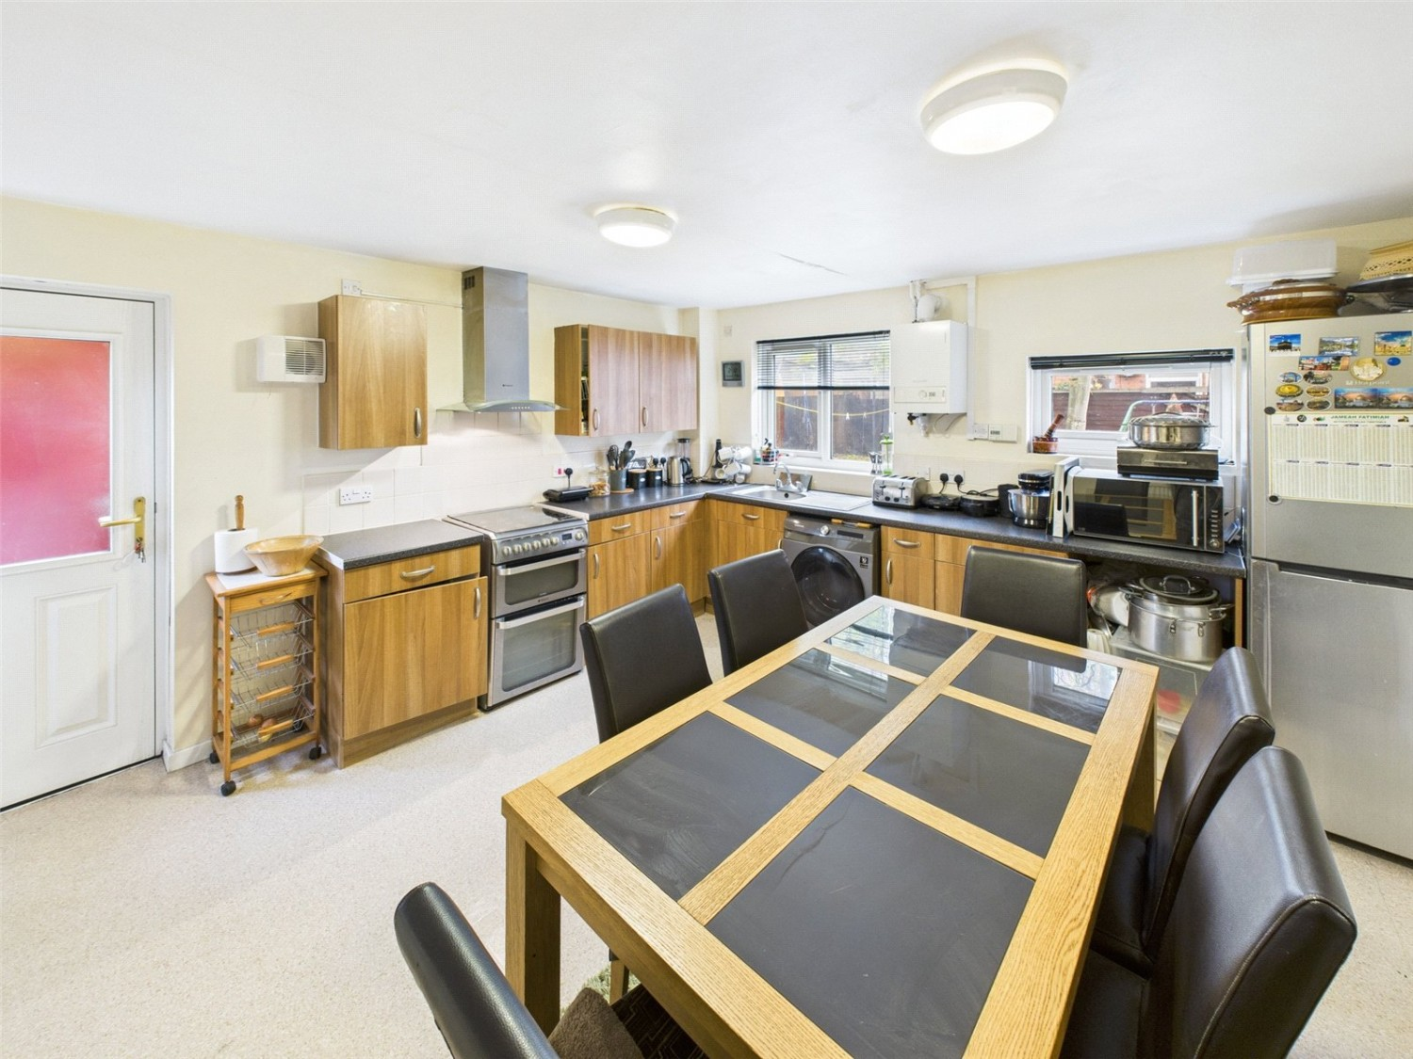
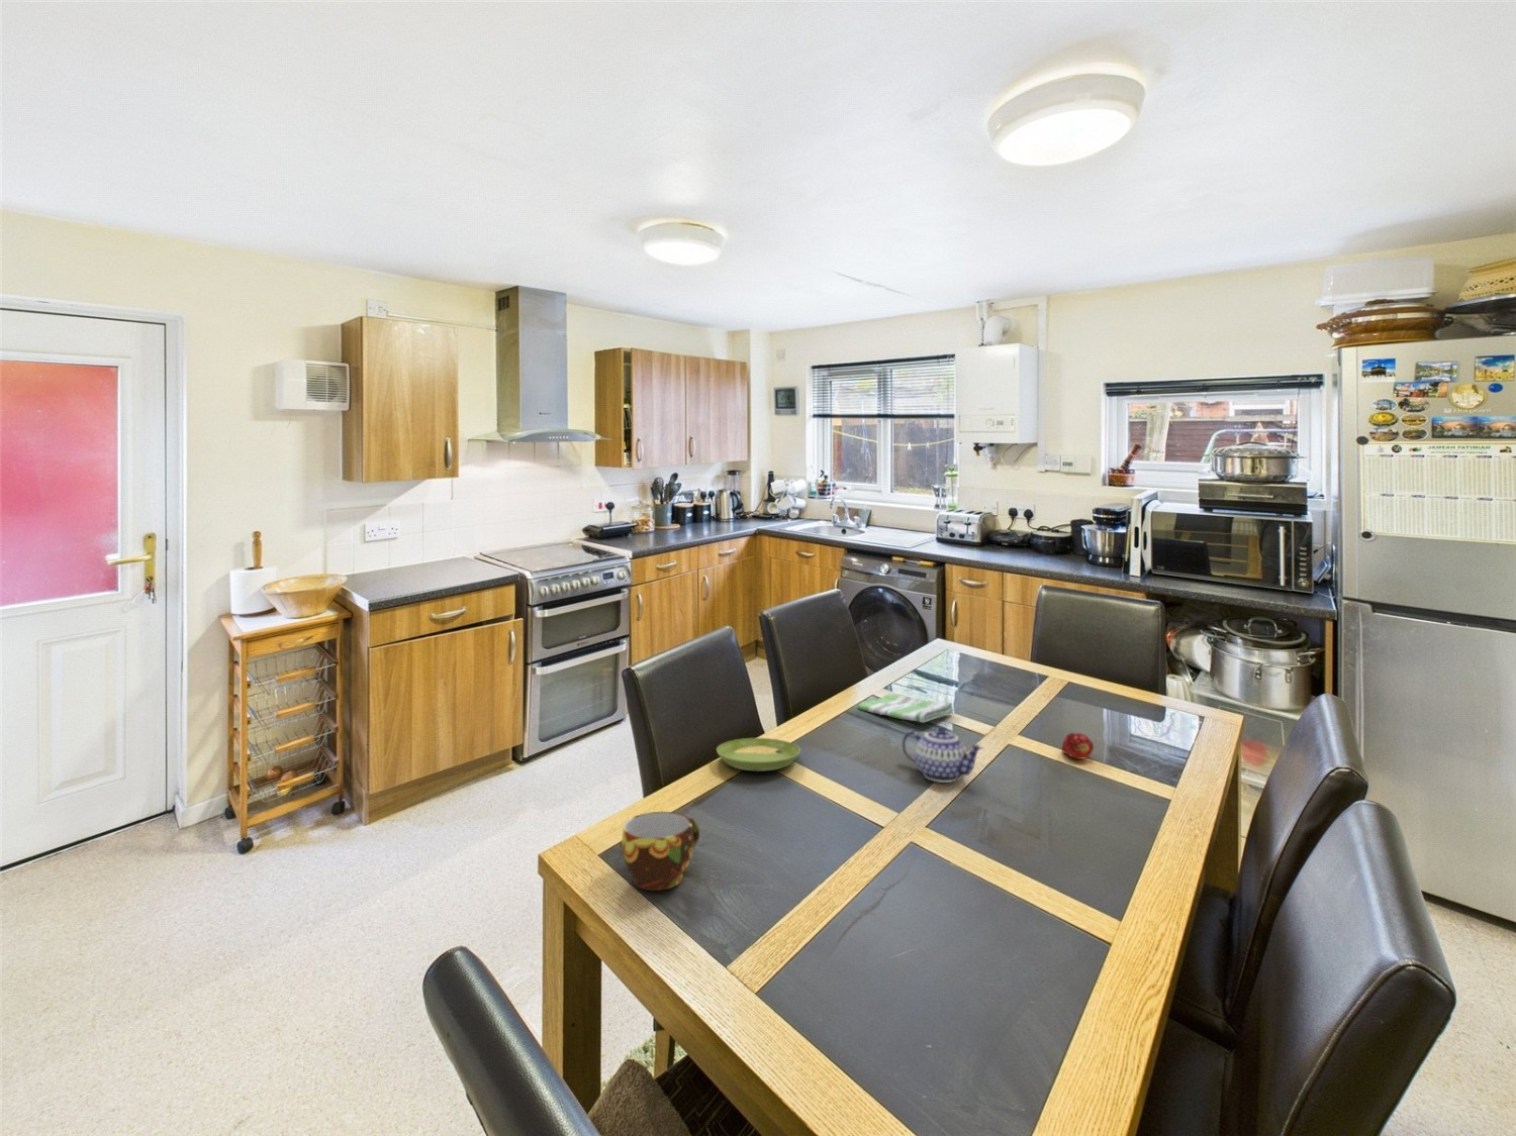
+ cup [621,811,701,891]
+ saucer [715,737,801,772]
+ teapot [901,726,985,784]
+ dish towel [856,693,955,724]
+ fruit [1061,733,1095,760]
